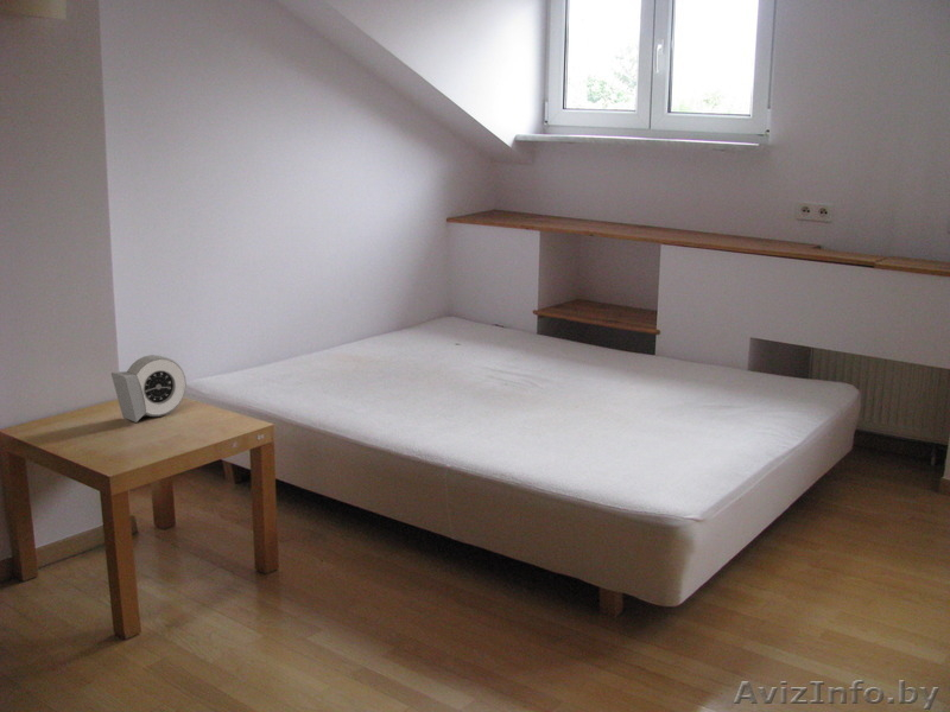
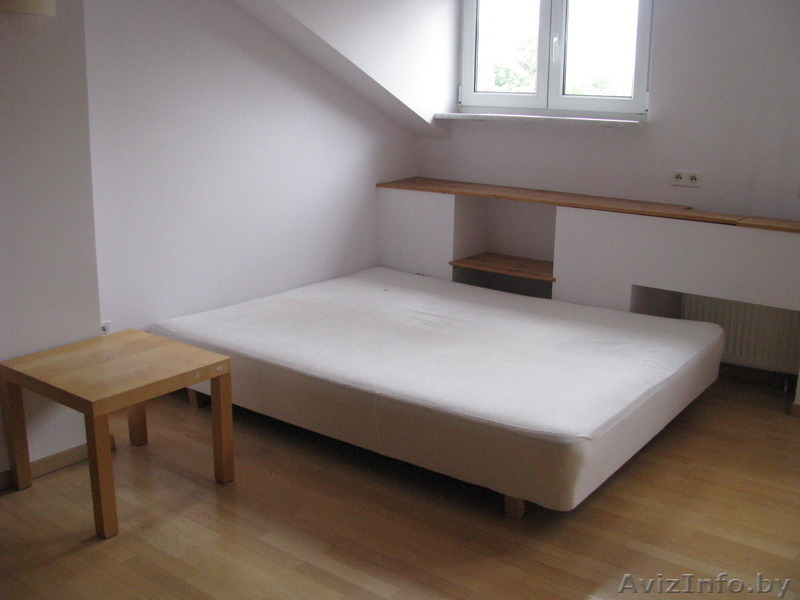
- alarm clock [110,354,188,424]
